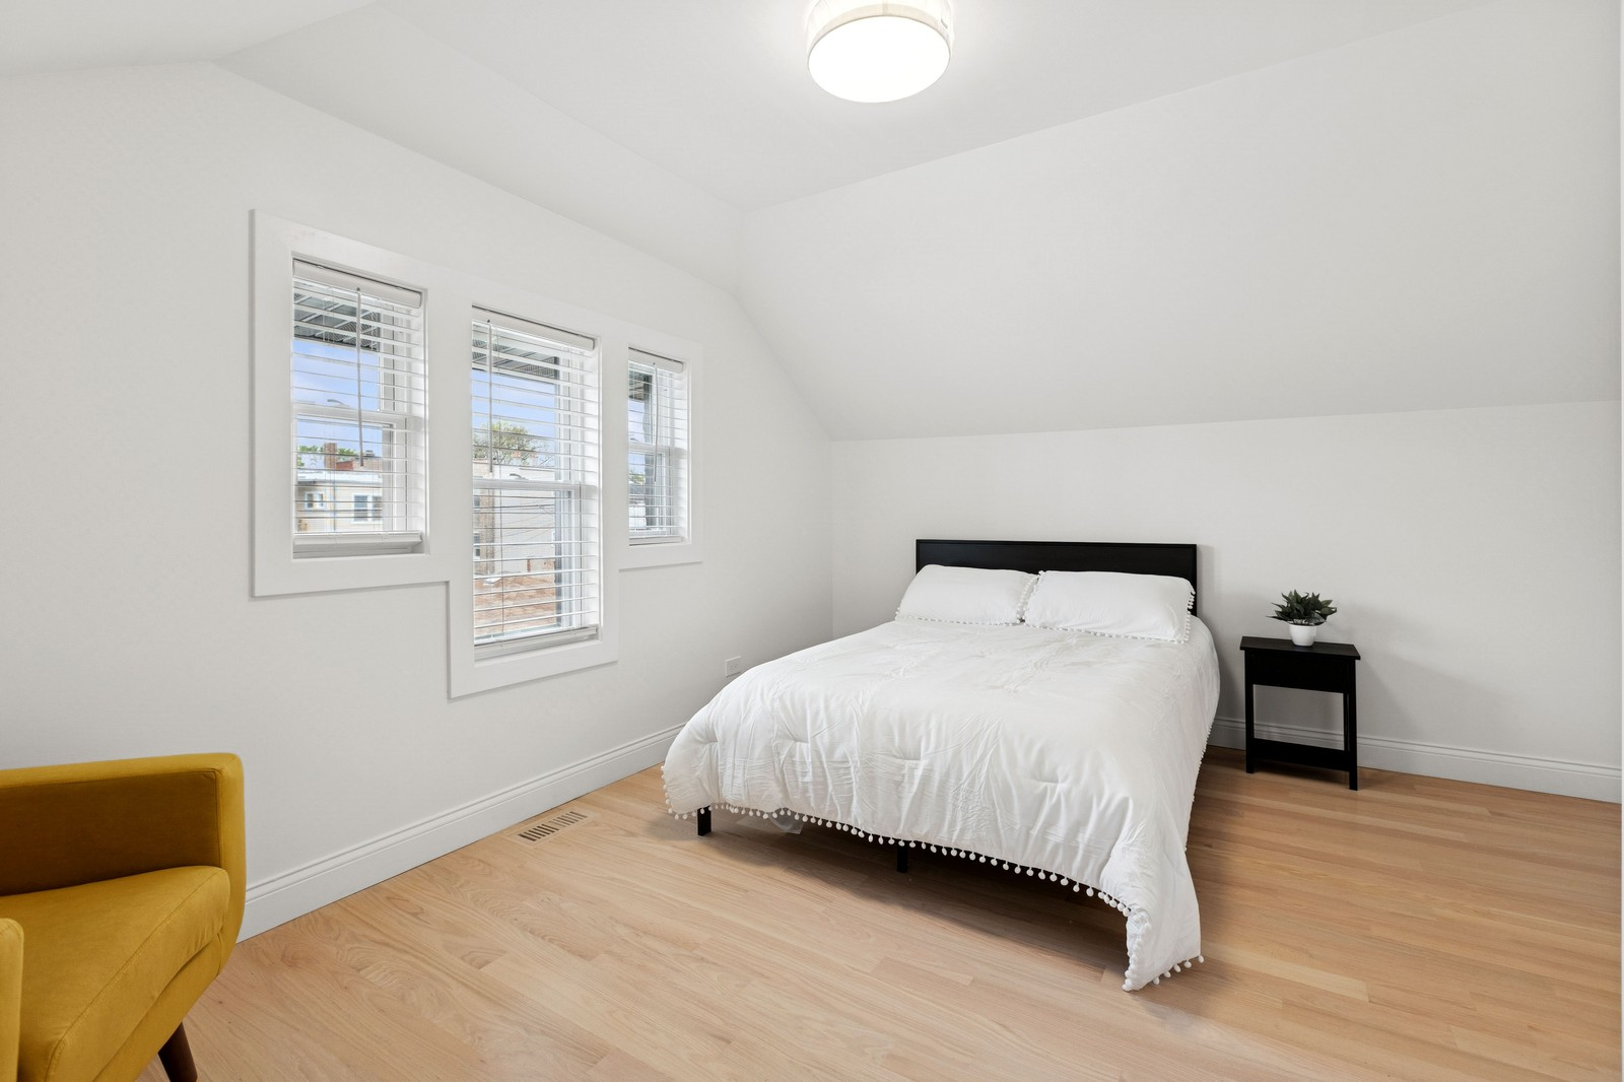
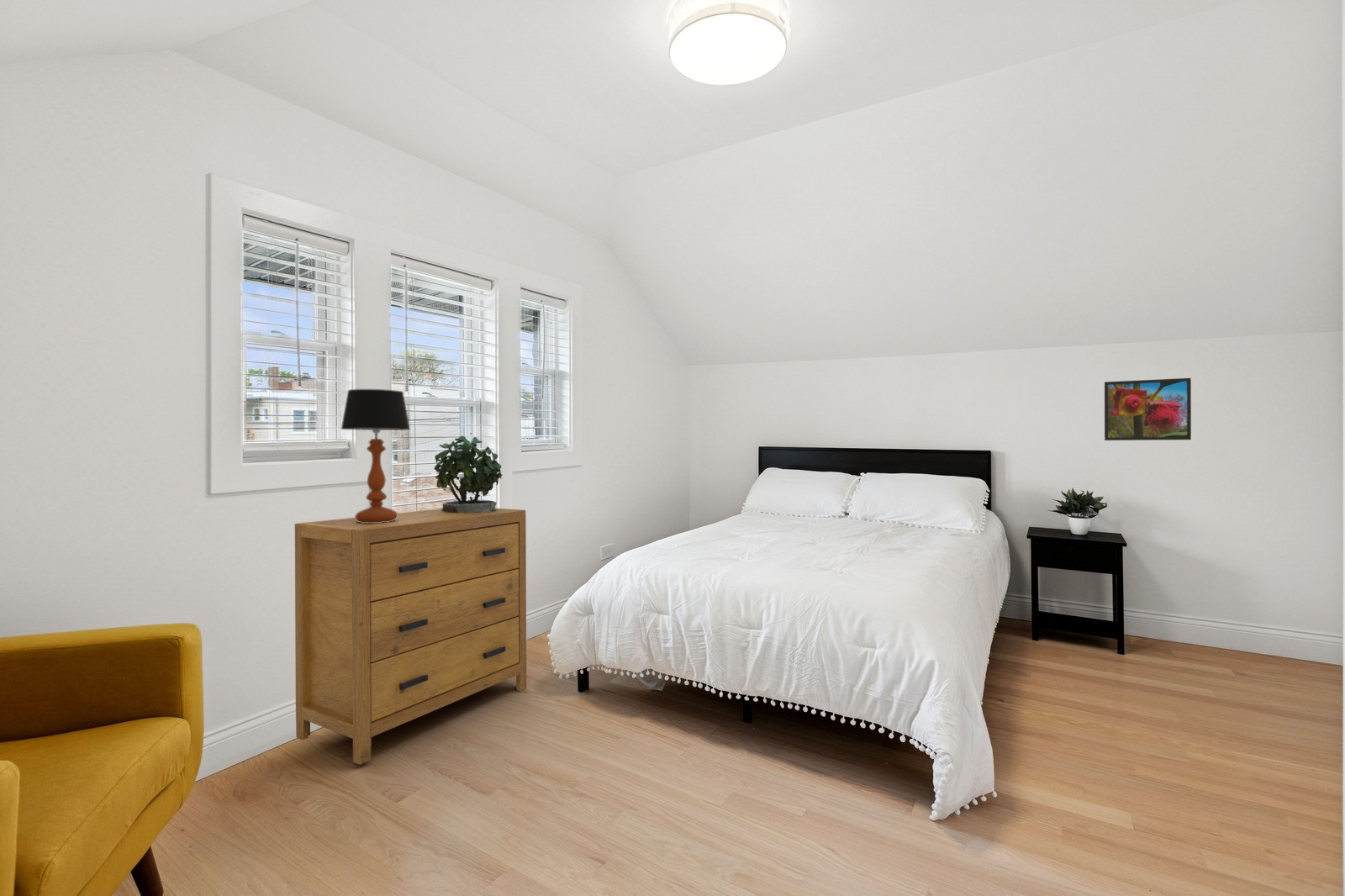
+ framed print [1104,377,1192,441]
+ potted plant [433,432,503,514]
+ dresser [294,508,527,766]
+ table lamp [340,388,411,523]
